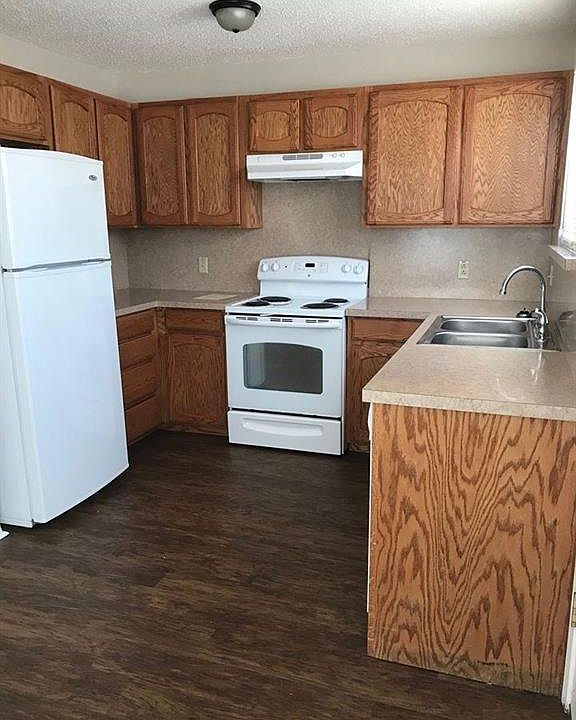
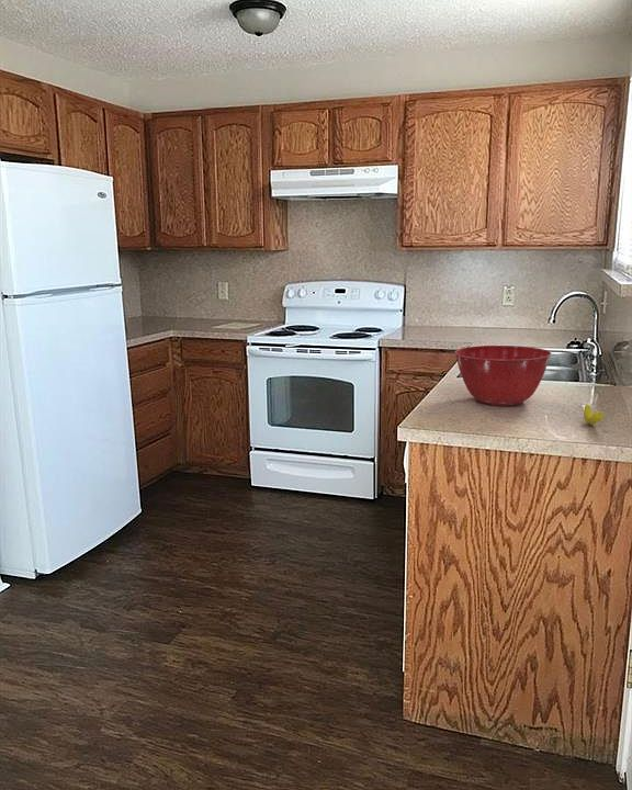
+ fruit [583,404,605,426]
+ mixing bowl [453,345,552,407]
